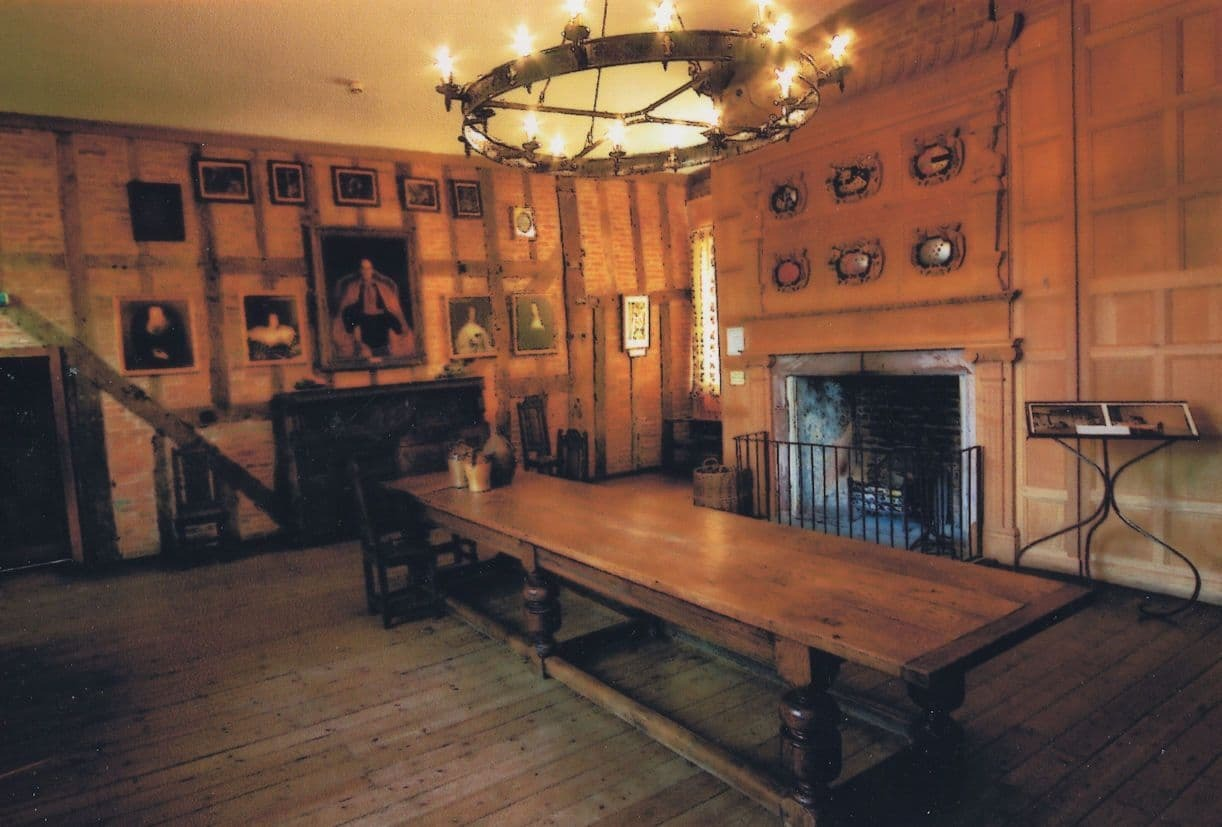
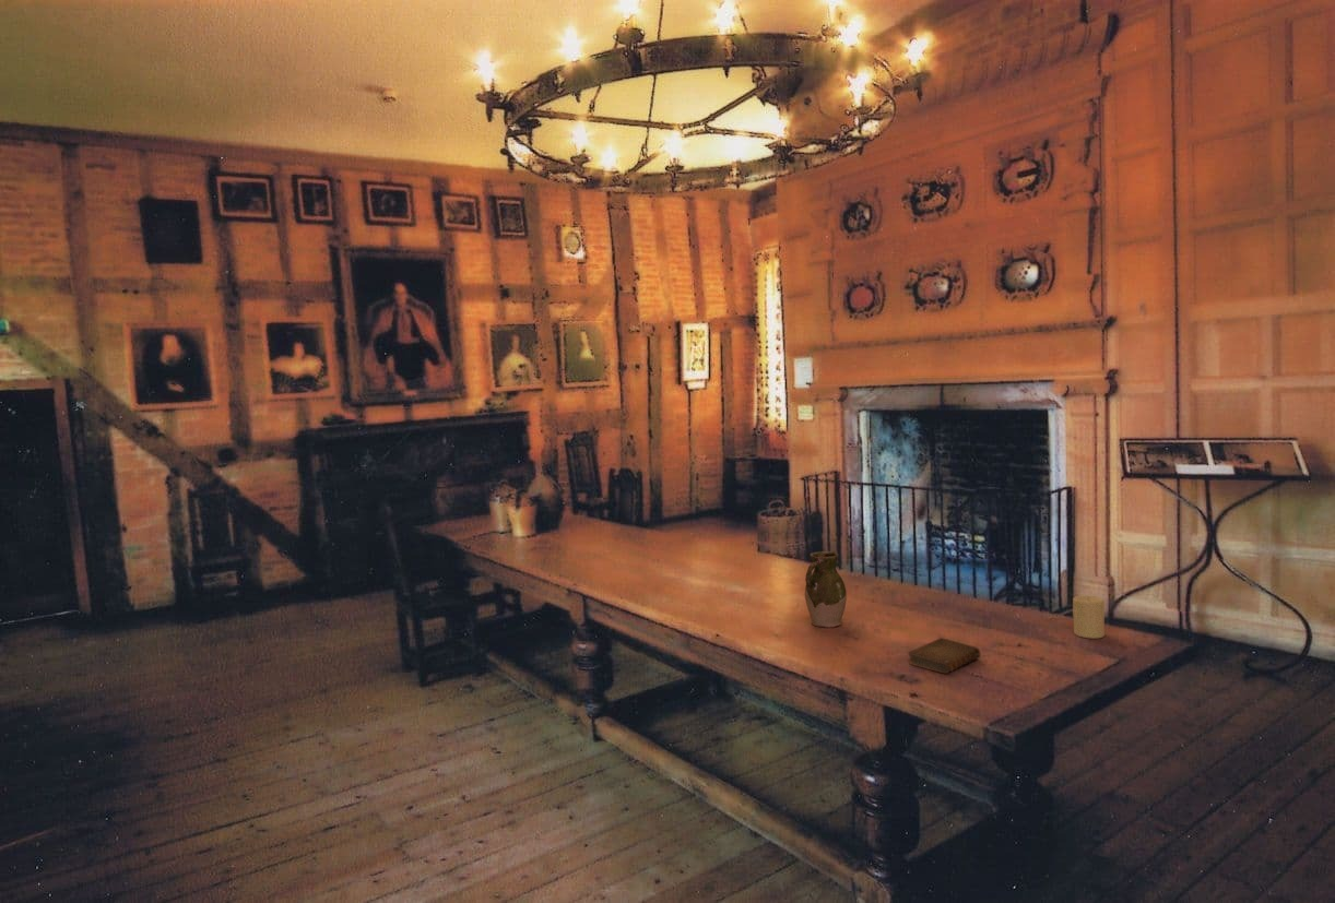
+ pitcher [804,550,848,629]
+ candle [1072,595,1106,640]
+ book [907,637,981,675]
